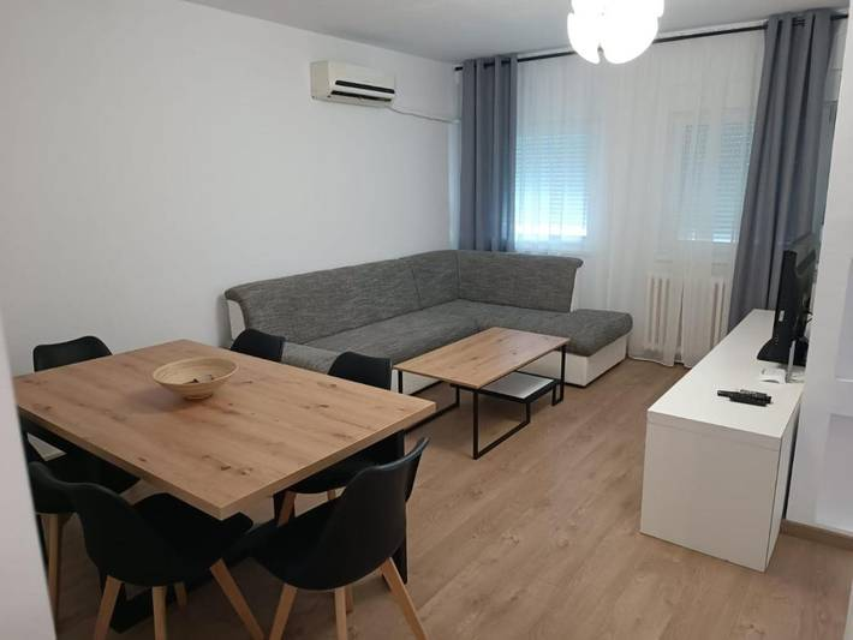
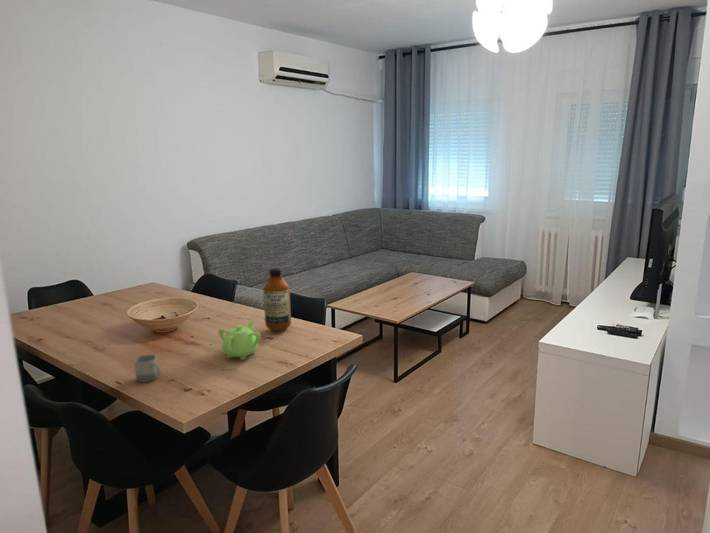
+ cup [133,354,162,383]
+ teapot [218,318,261,361]
+ bottle [262,267,292,333]
